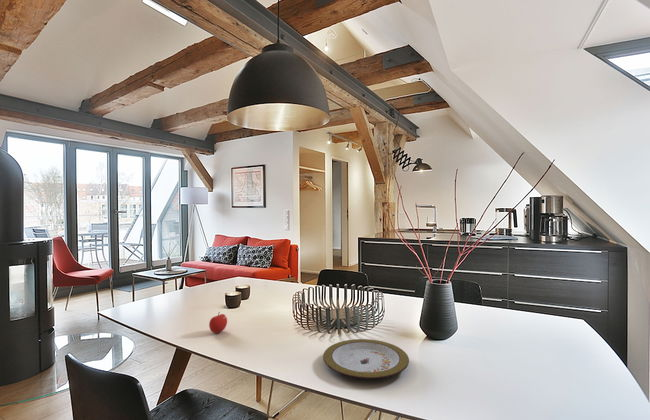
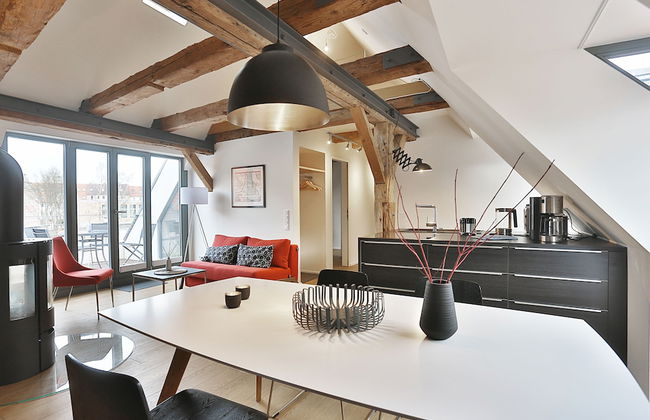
- plate [322,338,410,380]
- apple [208,311,228,334]
